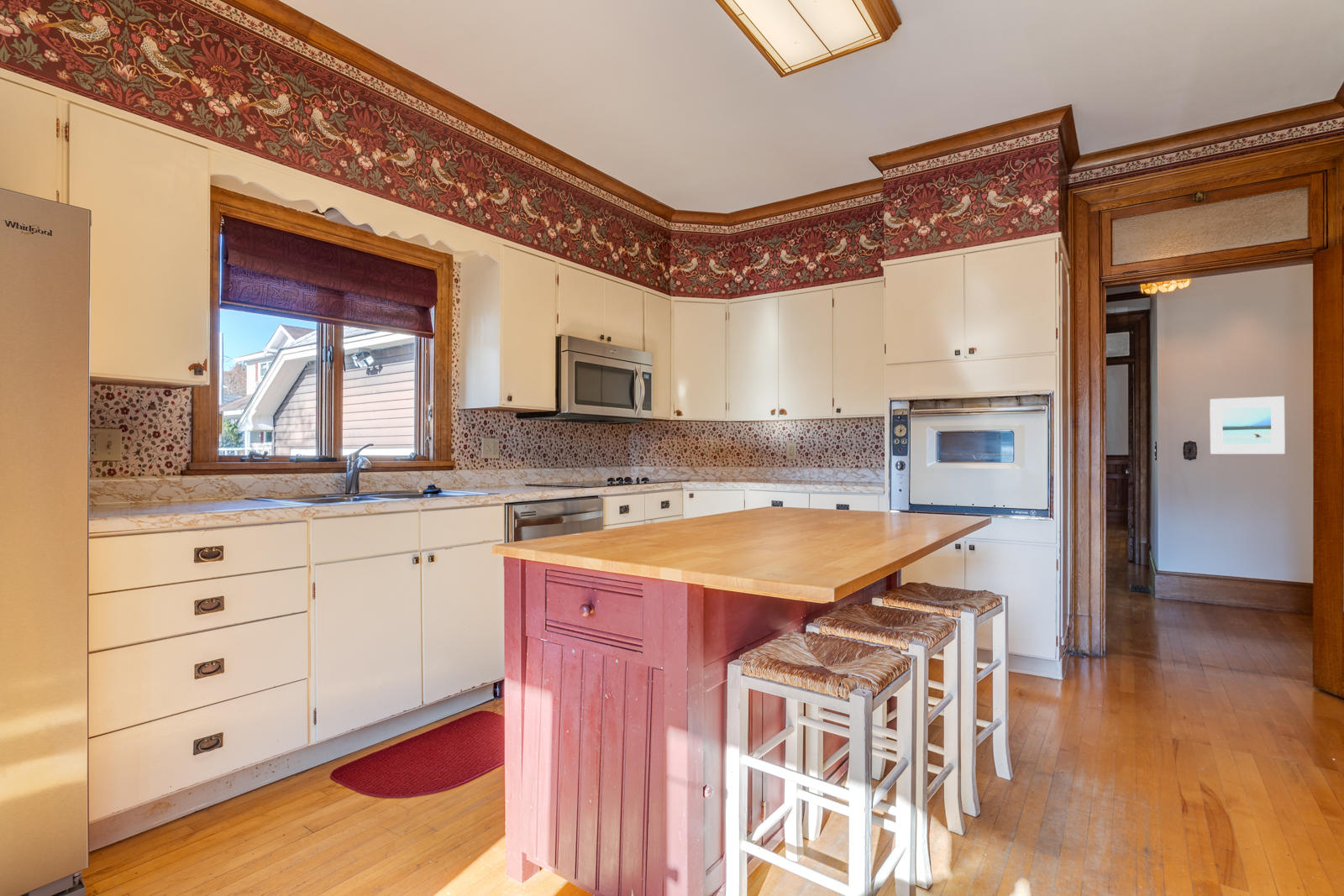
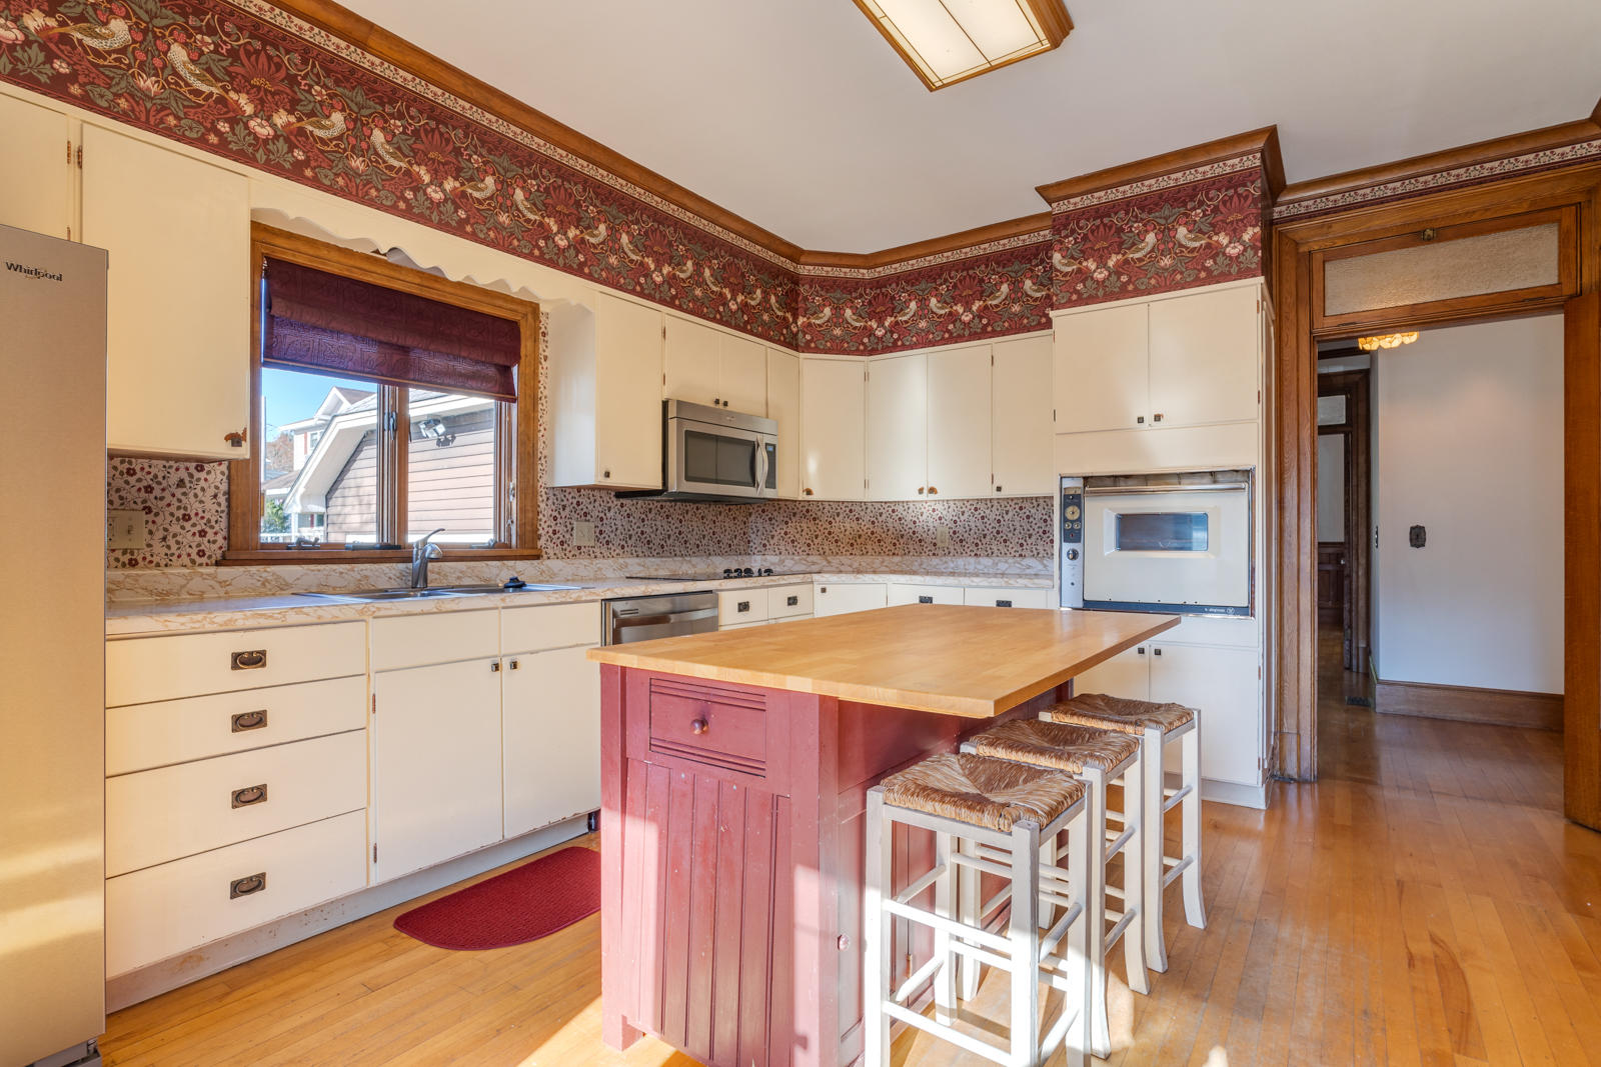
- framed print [1209,396,1286,454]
